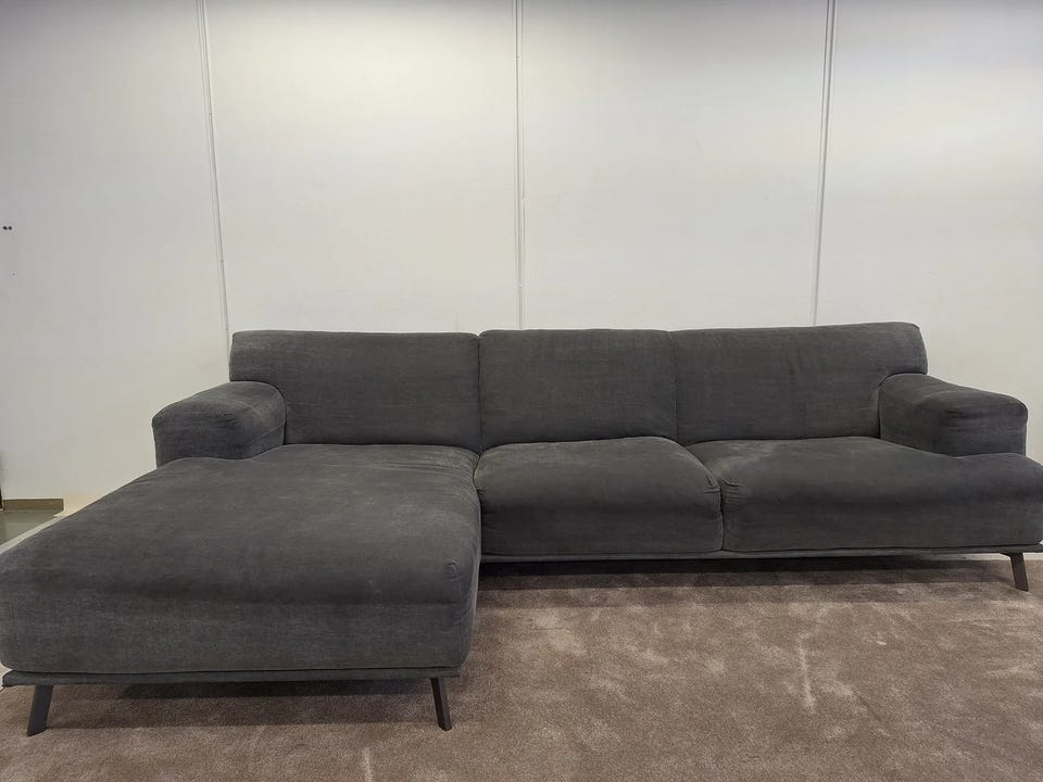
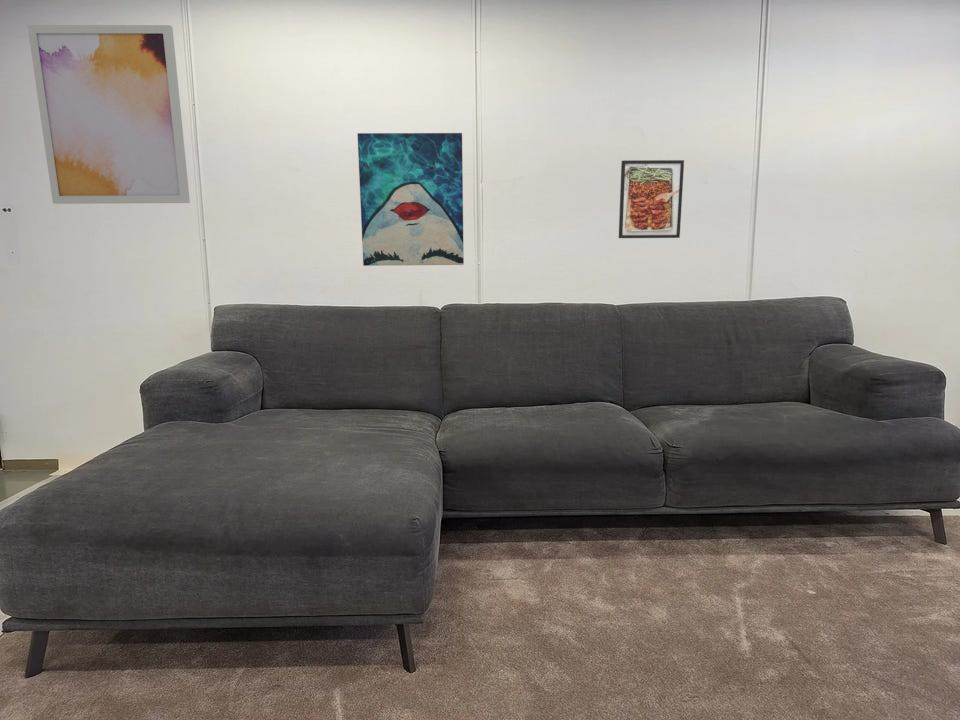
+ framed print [618,159,685,239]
+ wall art [356,132,465,267]
+ wall art [26,24,191,205]
